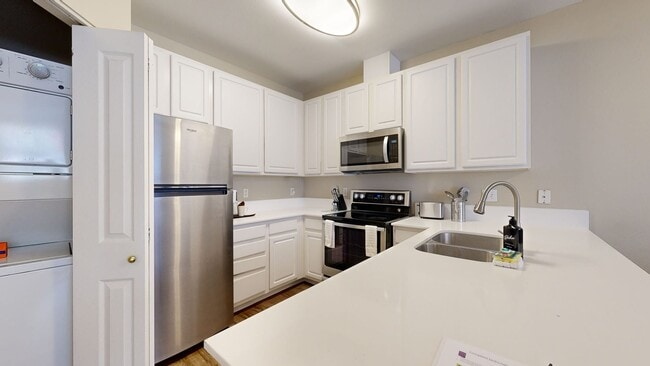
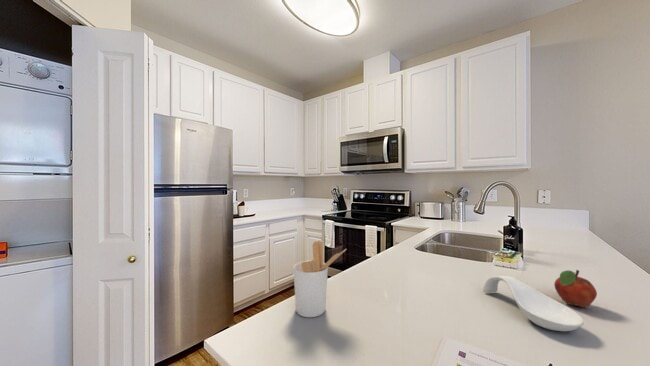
+ fruit [553,269,598,308]
+ spoon rest [482,275,585,332]
+ utensil holder [292,240,347,318]
